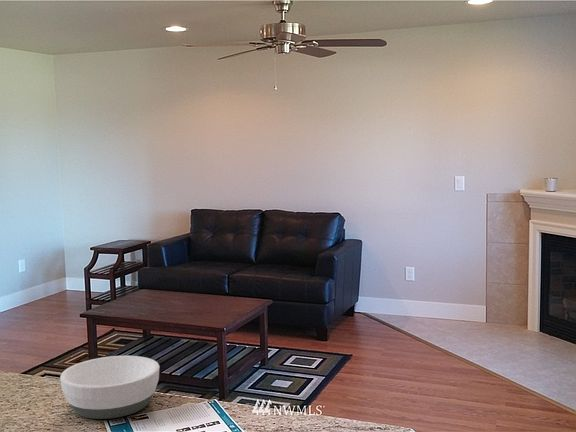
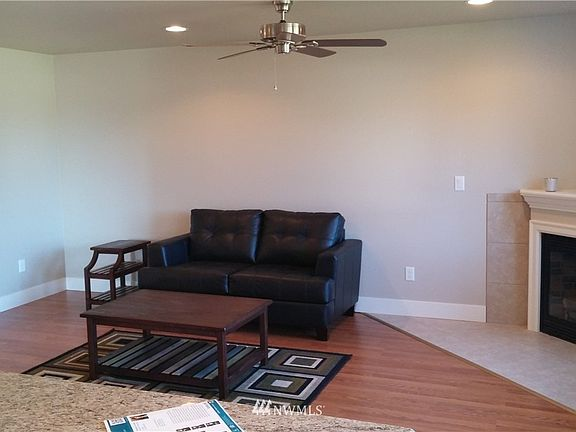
- bowl [59,355,161,420]
